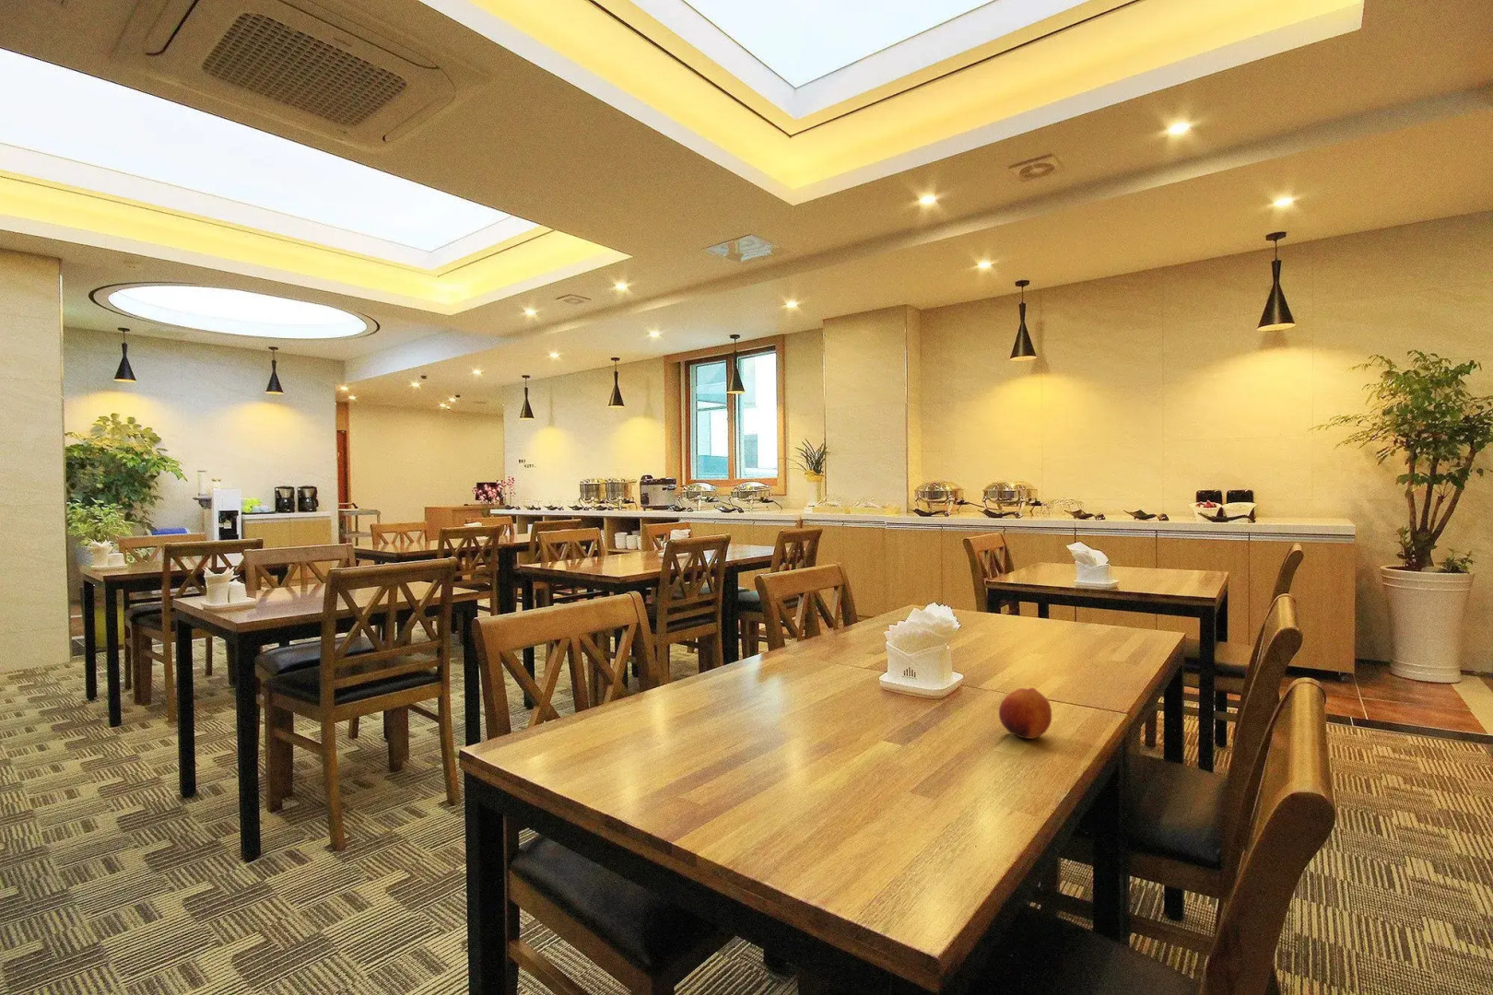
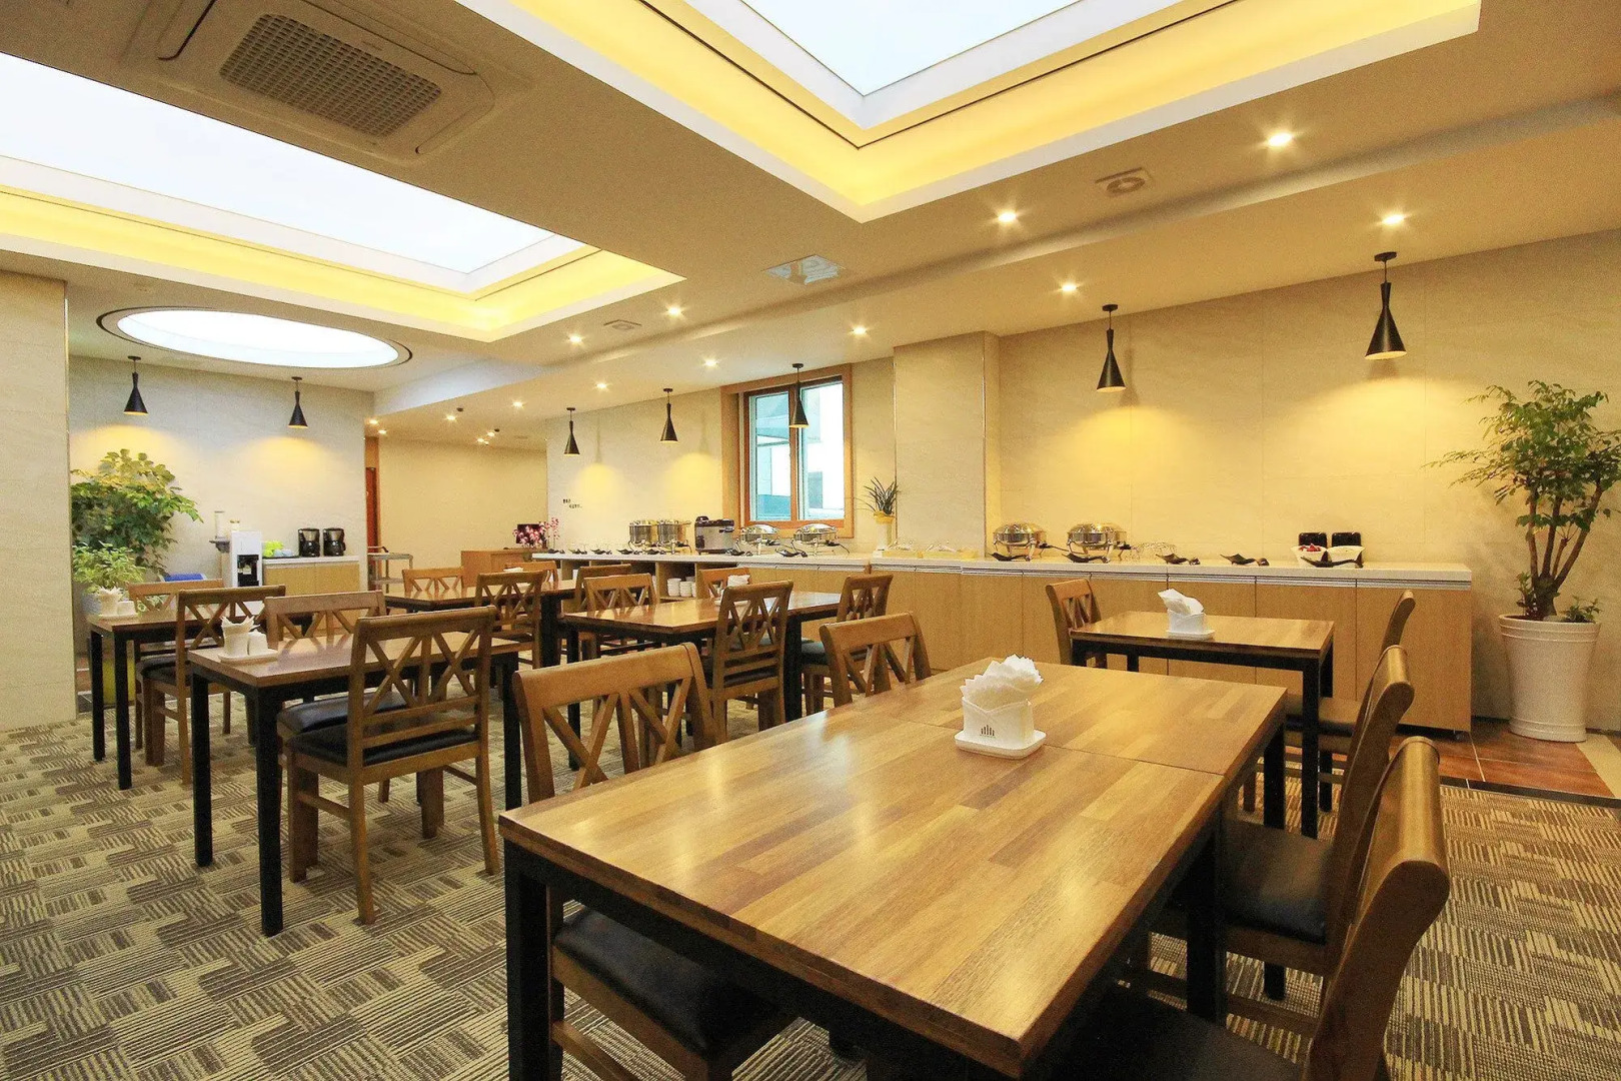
- fruit [998,686,1052,740]
